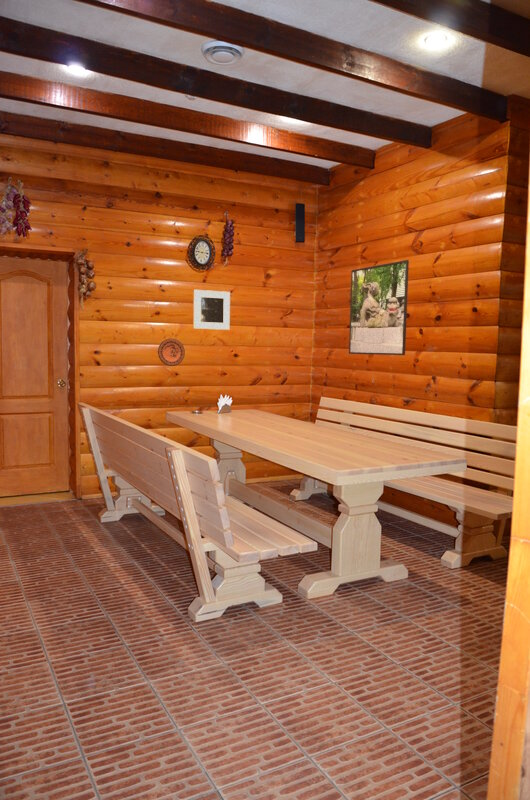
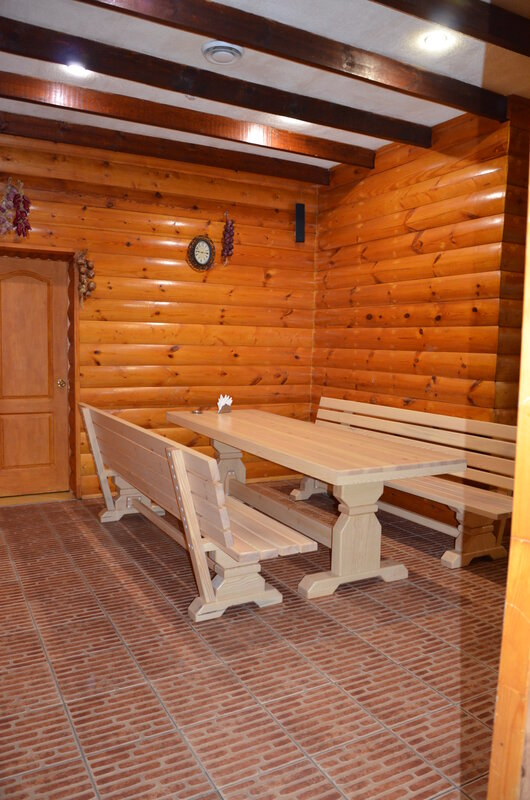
- decorative plate [157,338,186,367]
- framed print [348,259,410,356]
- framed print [192,289,231,331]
